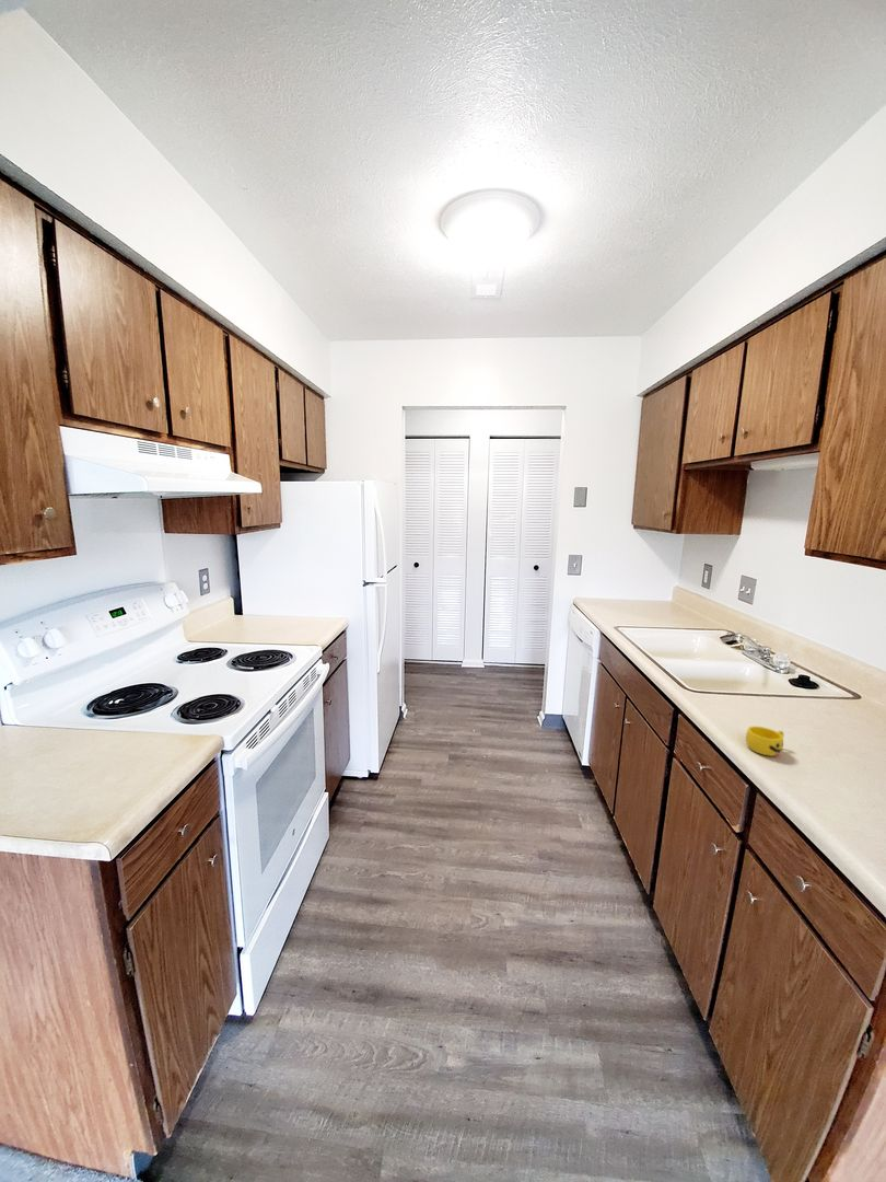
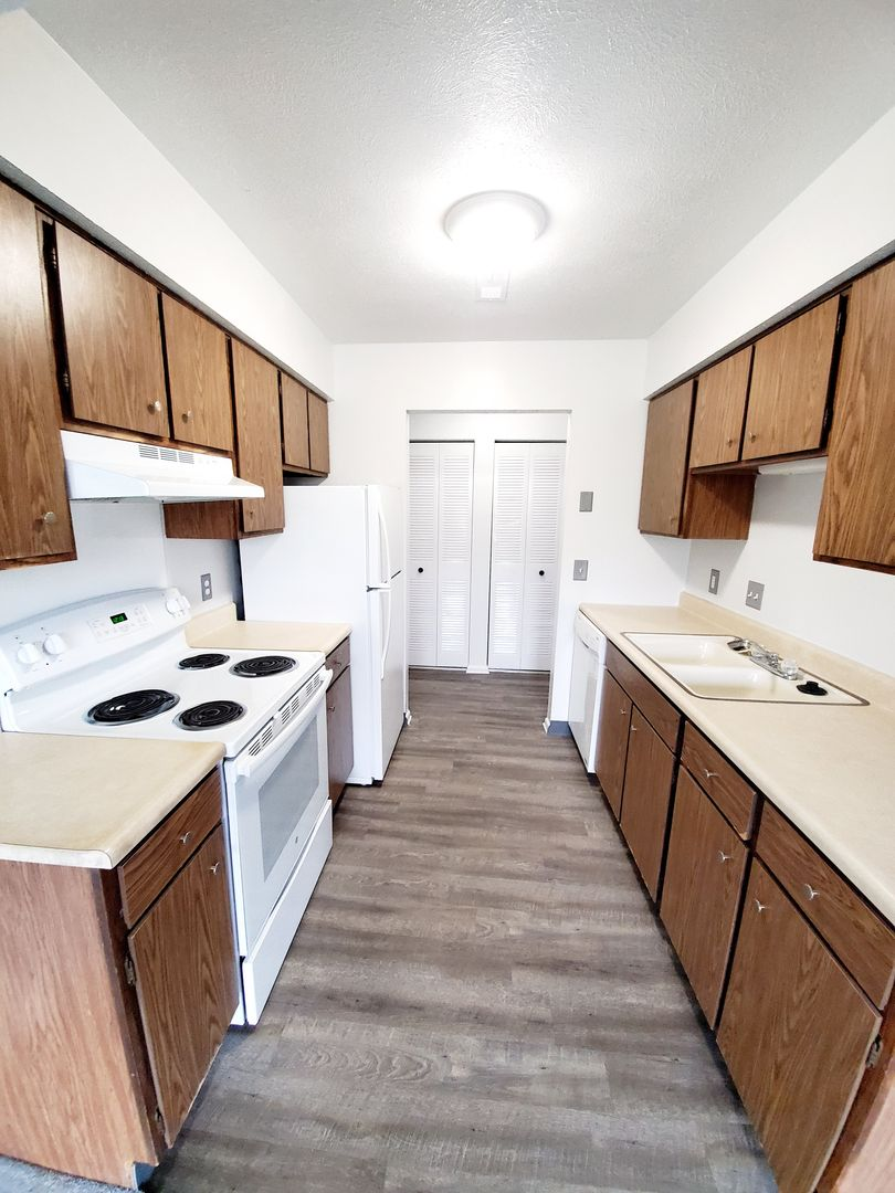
- cup [745,725,784,757]
